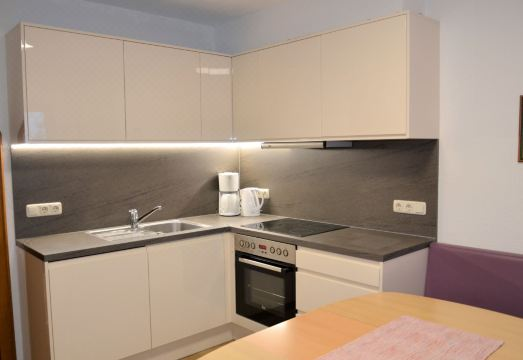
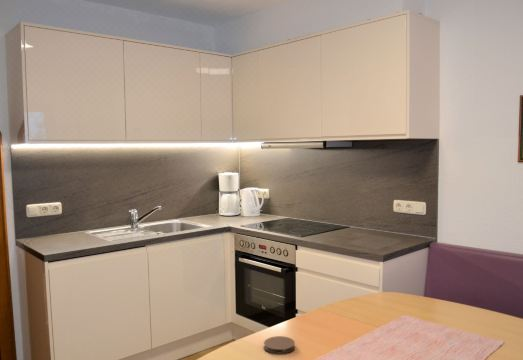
+ coaster [263,335,296,355]
